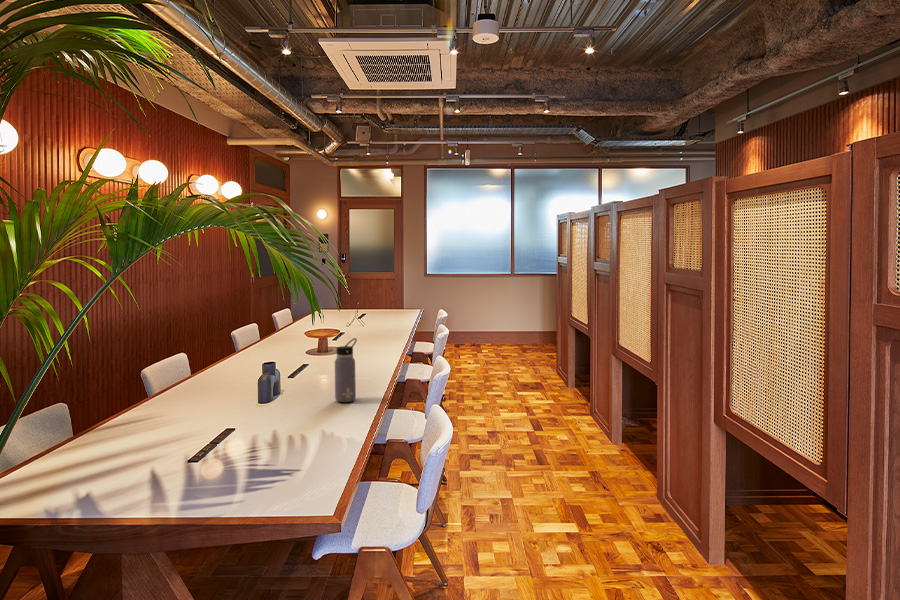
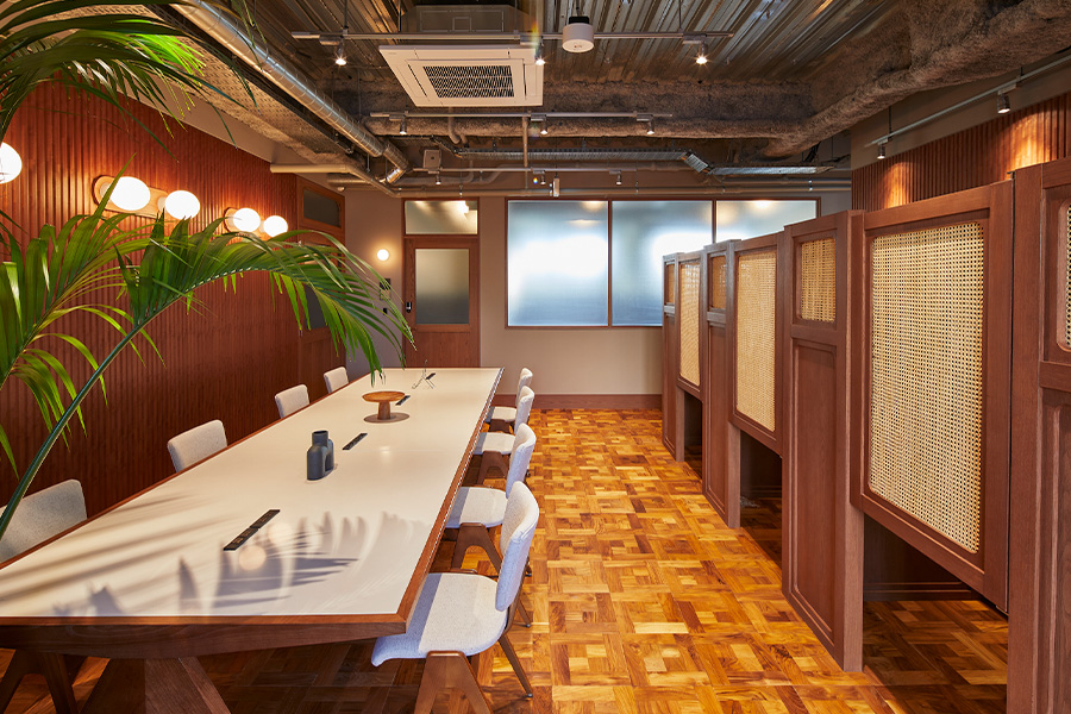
- water bottle [334,337,358,403]
